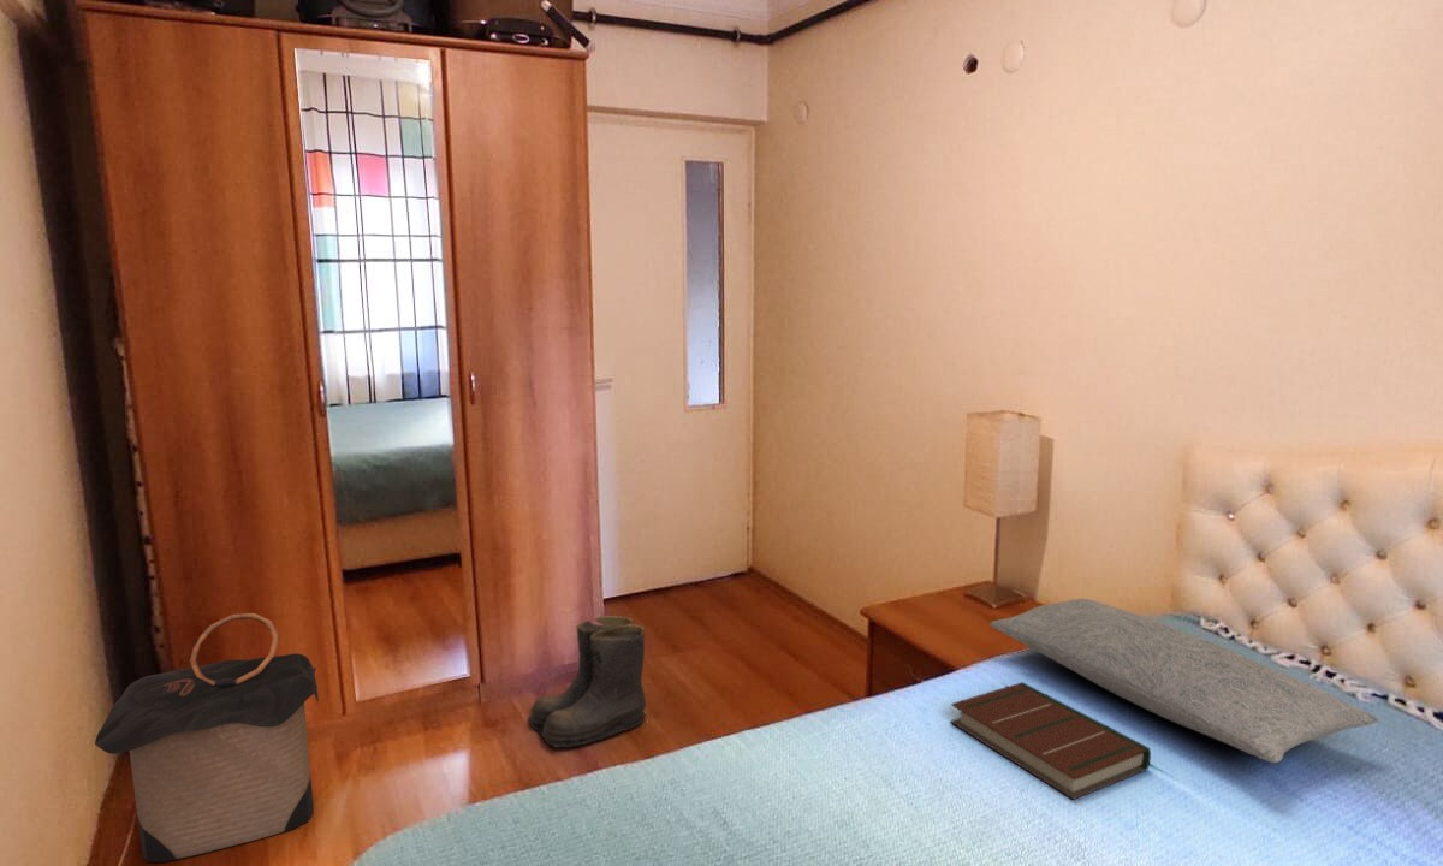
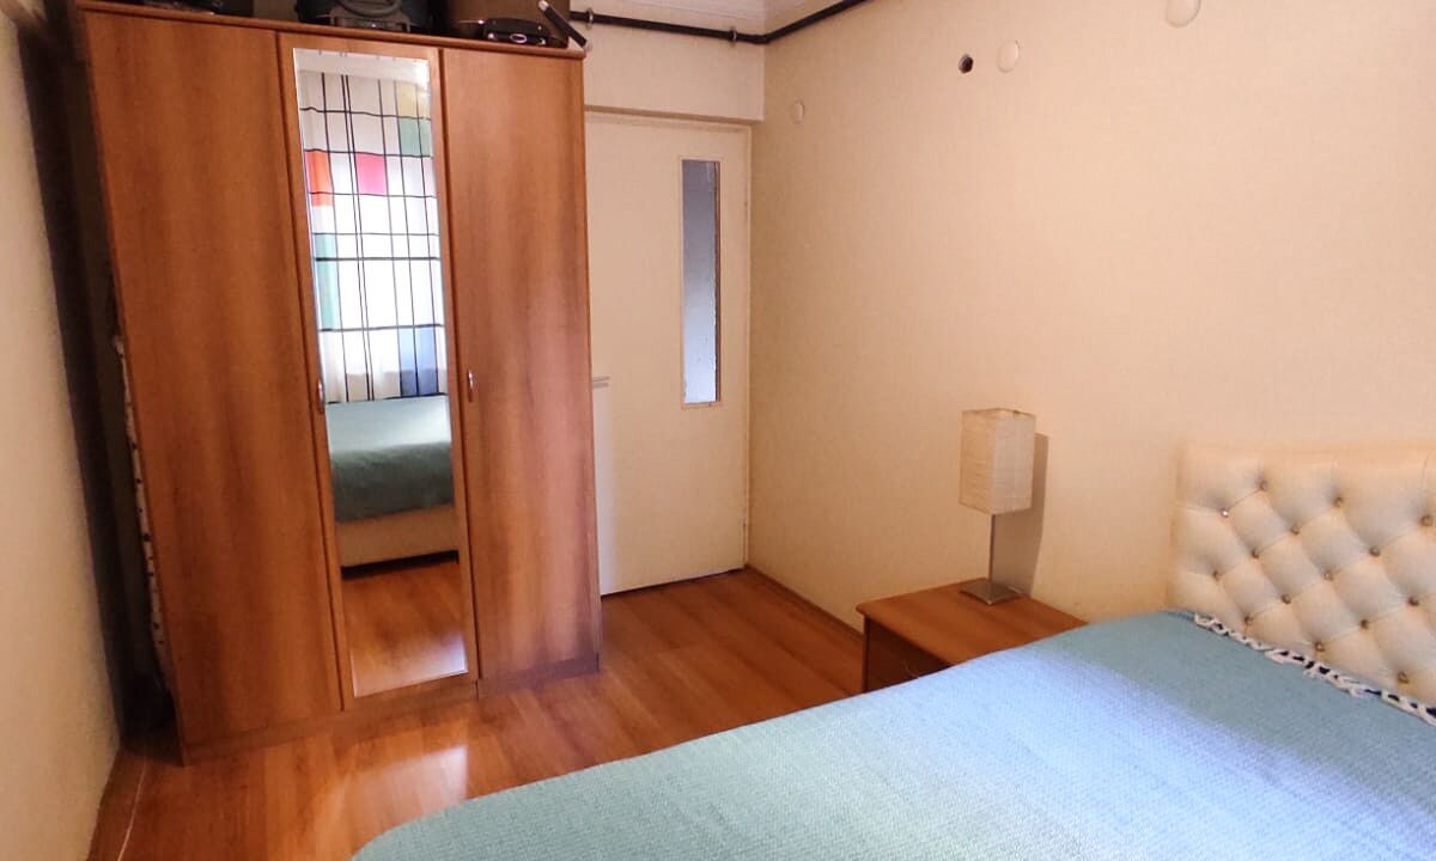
- pillow [988,598,1379,764]
- laundry hamper [94,612,320,864]
- boots [527,615,647,748]
- book [950,681,1152,801]
